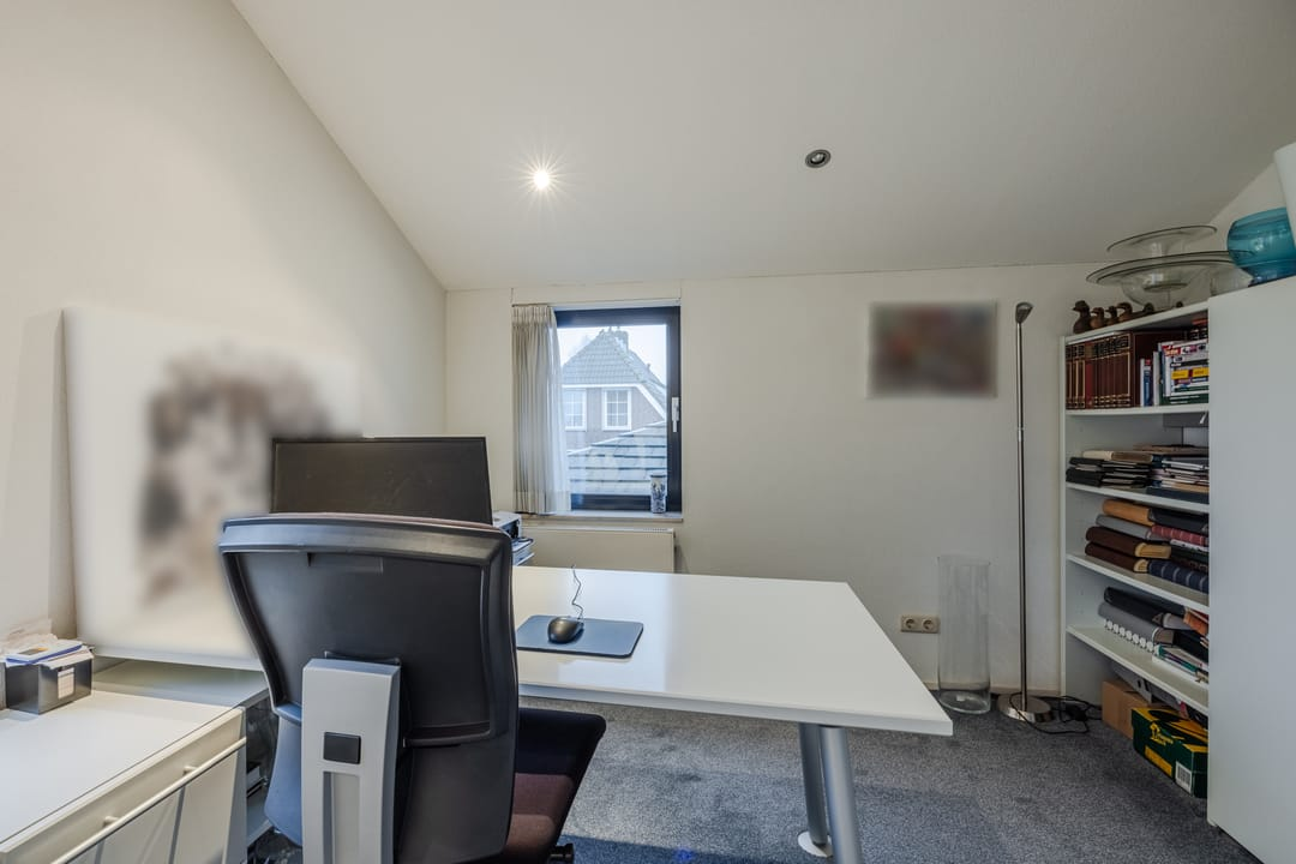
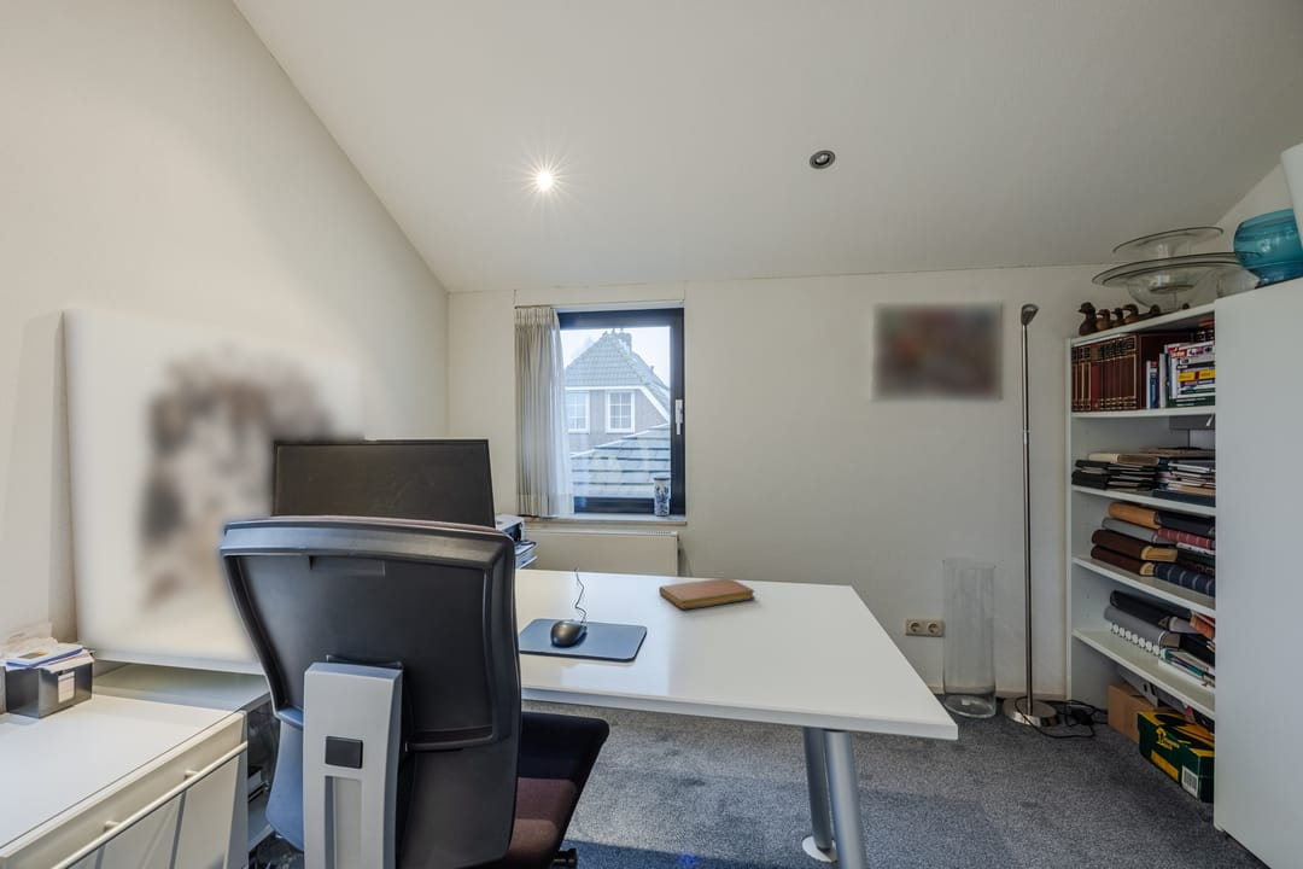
+ notebook [658,577,756,611]
